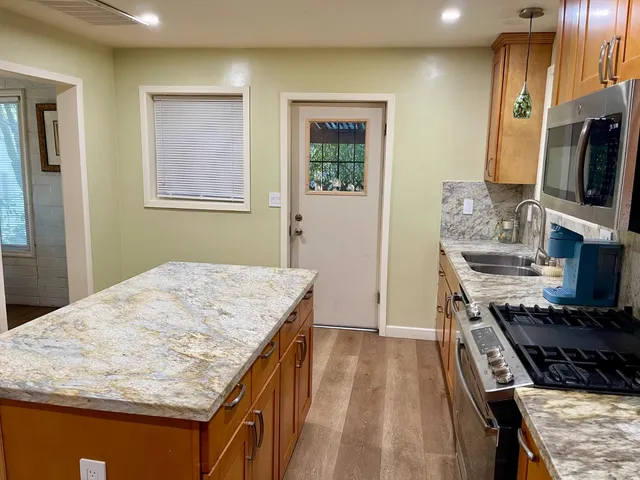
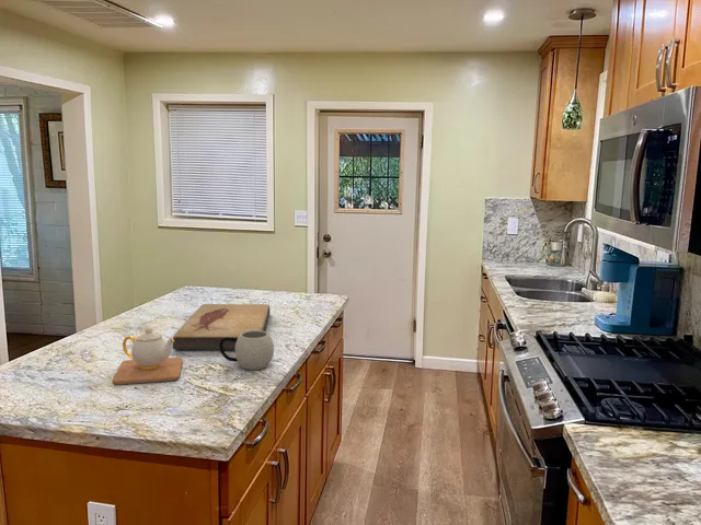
+ fish fossil [172,303,271,351]
+ teapot [111,326,184,385]
+ mug [219,330,275,371]
